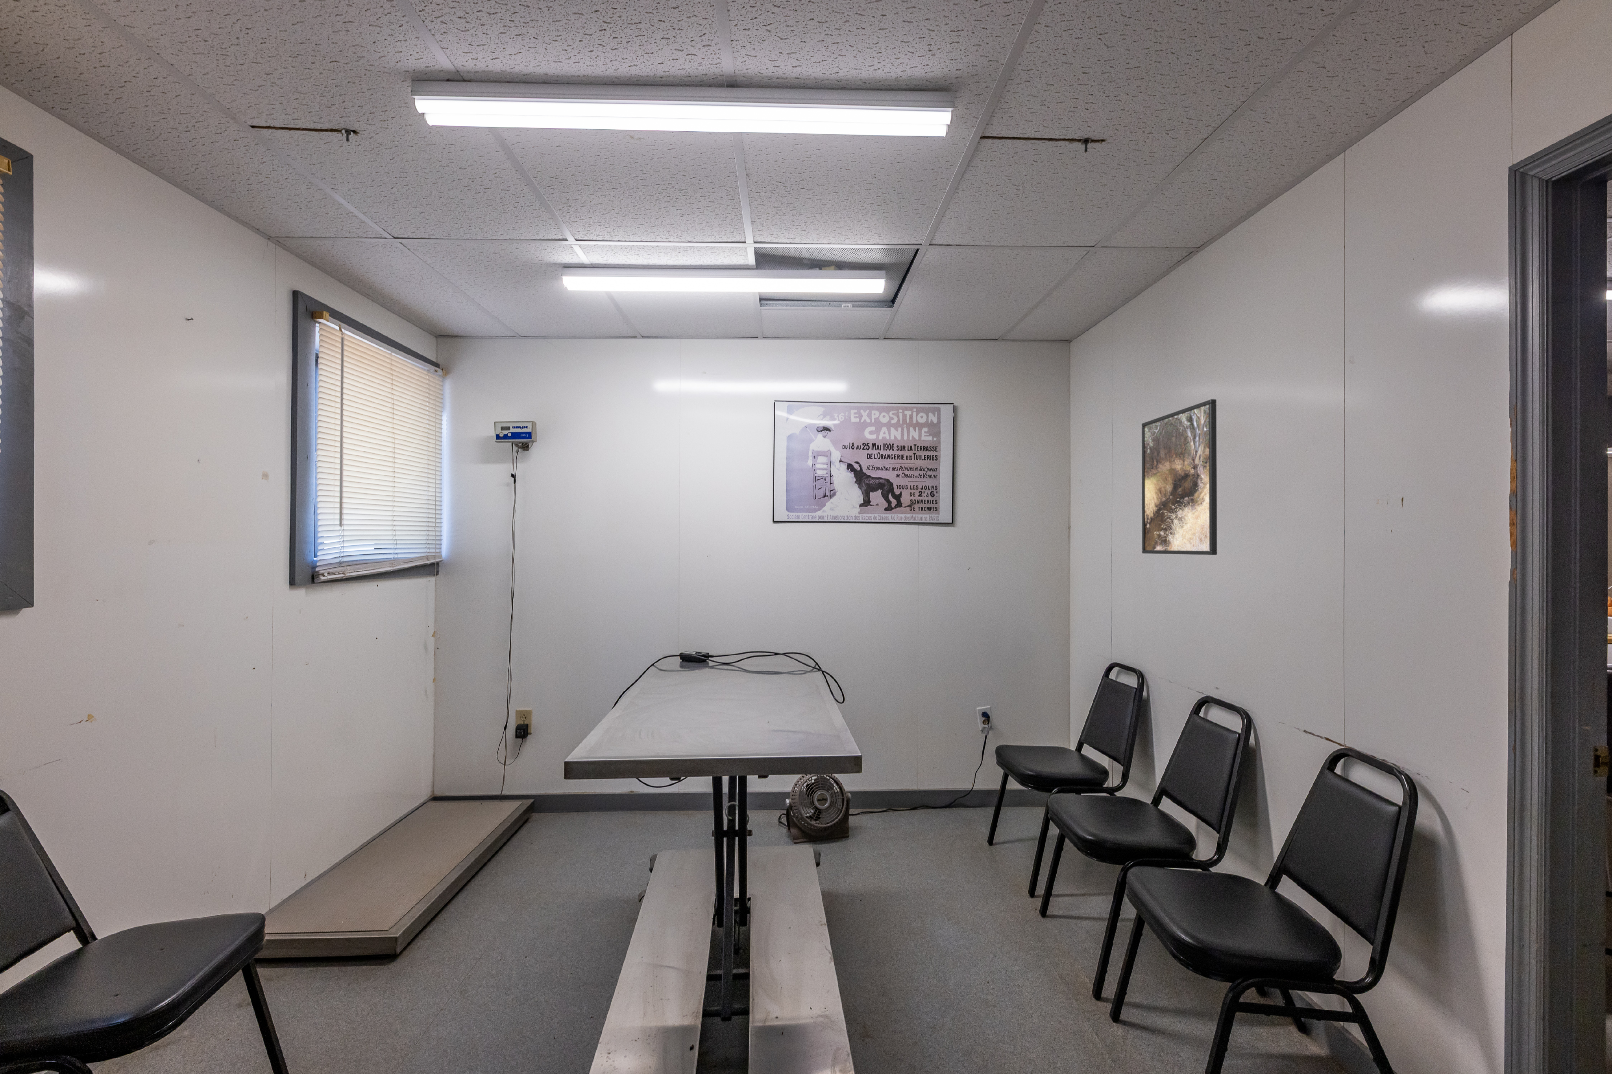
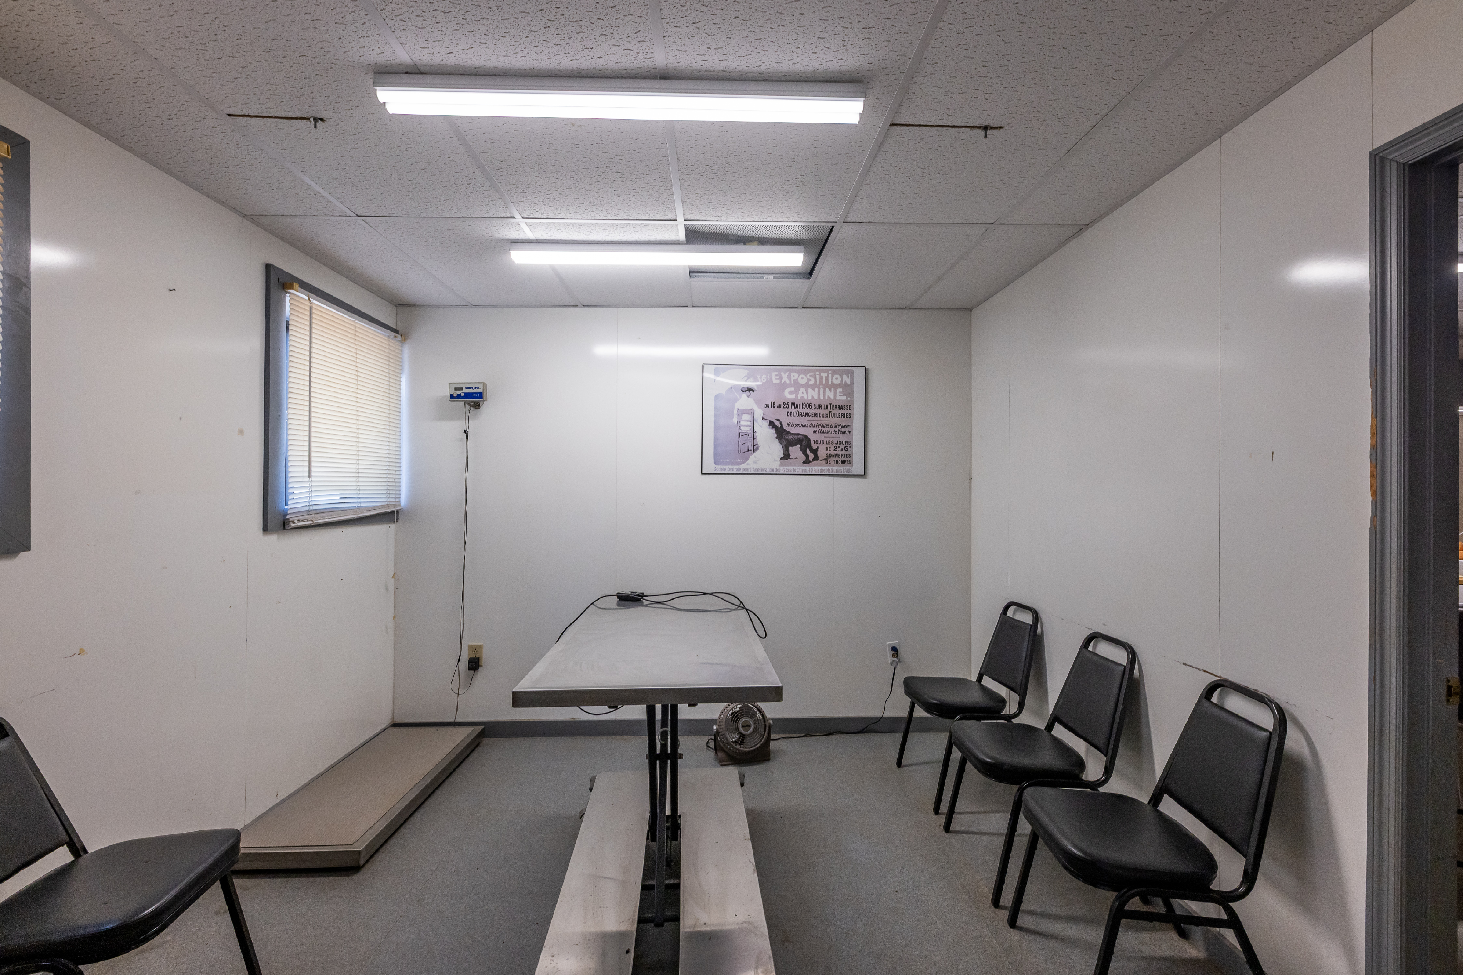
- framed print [1142,399,1217,555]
